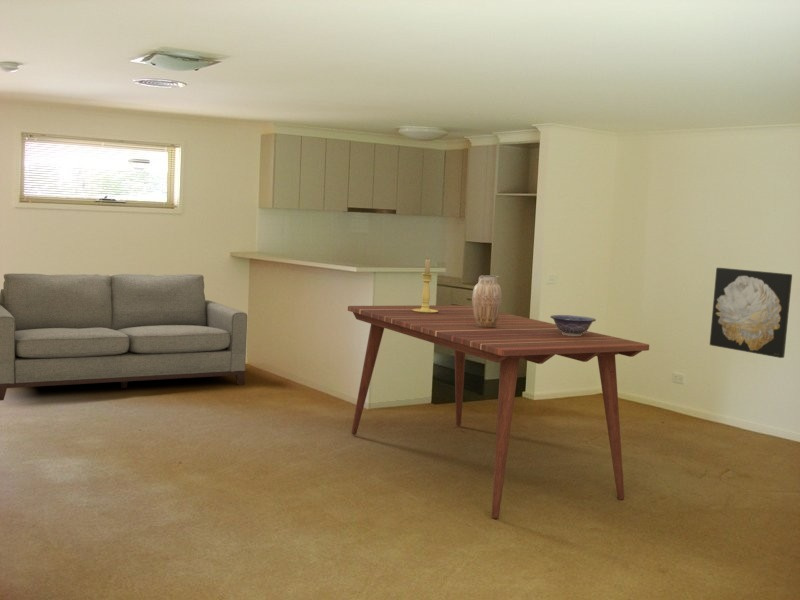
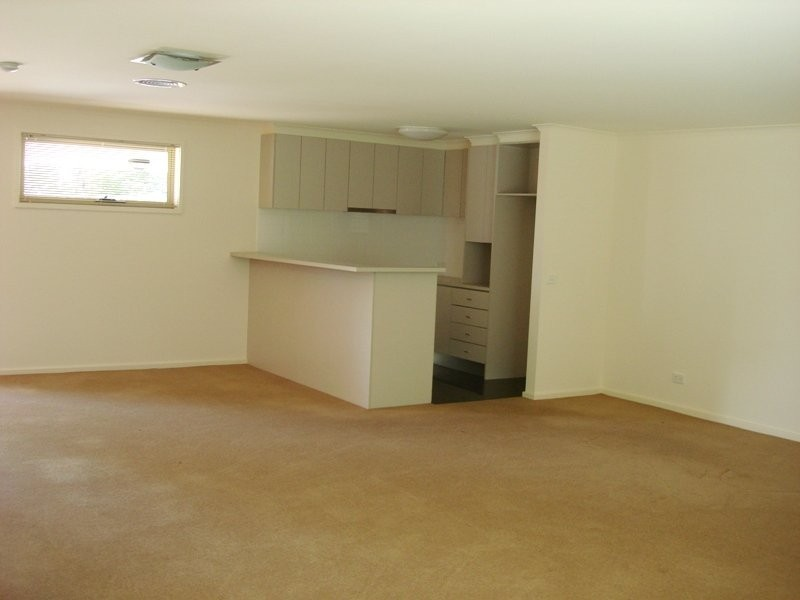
- decorative bowl [549,314,597,336]
- vase [471,274,503,328]
- sofa [0,272,248,402]
- dining table [347,304,650,520]
- candle holder [412,257,438,313]
- wall art [709,267,793,359]
